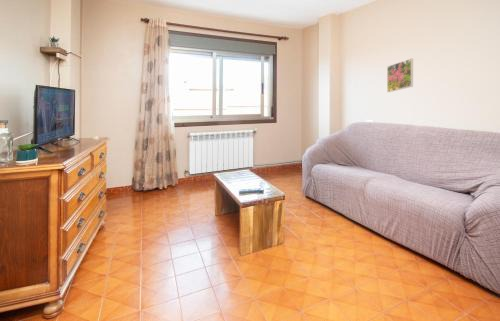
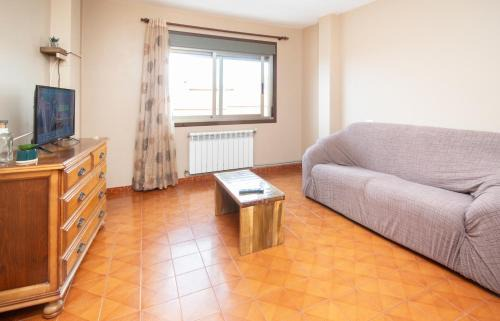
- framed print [386,58,414,93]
